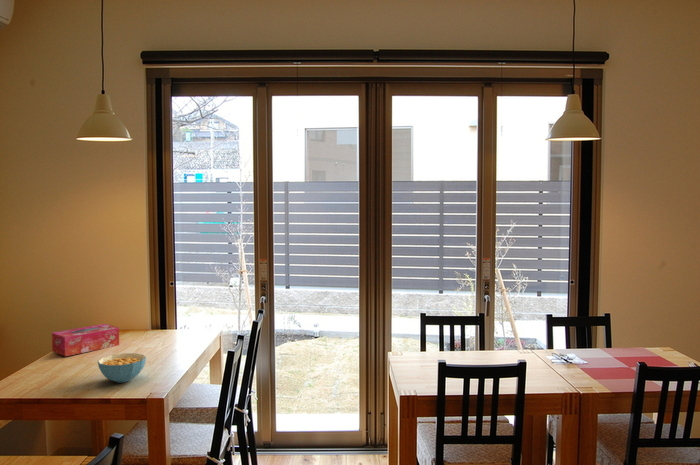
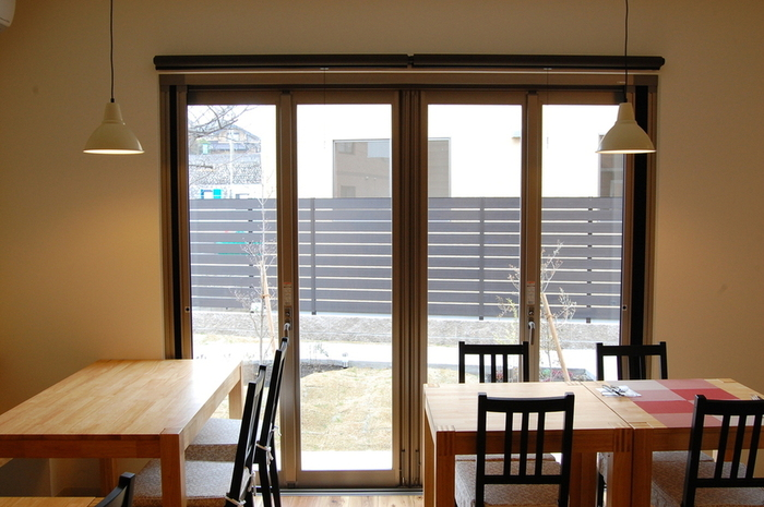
- tissue box [51,323,120,357]
- cereal bowl [97,352,147,384]
